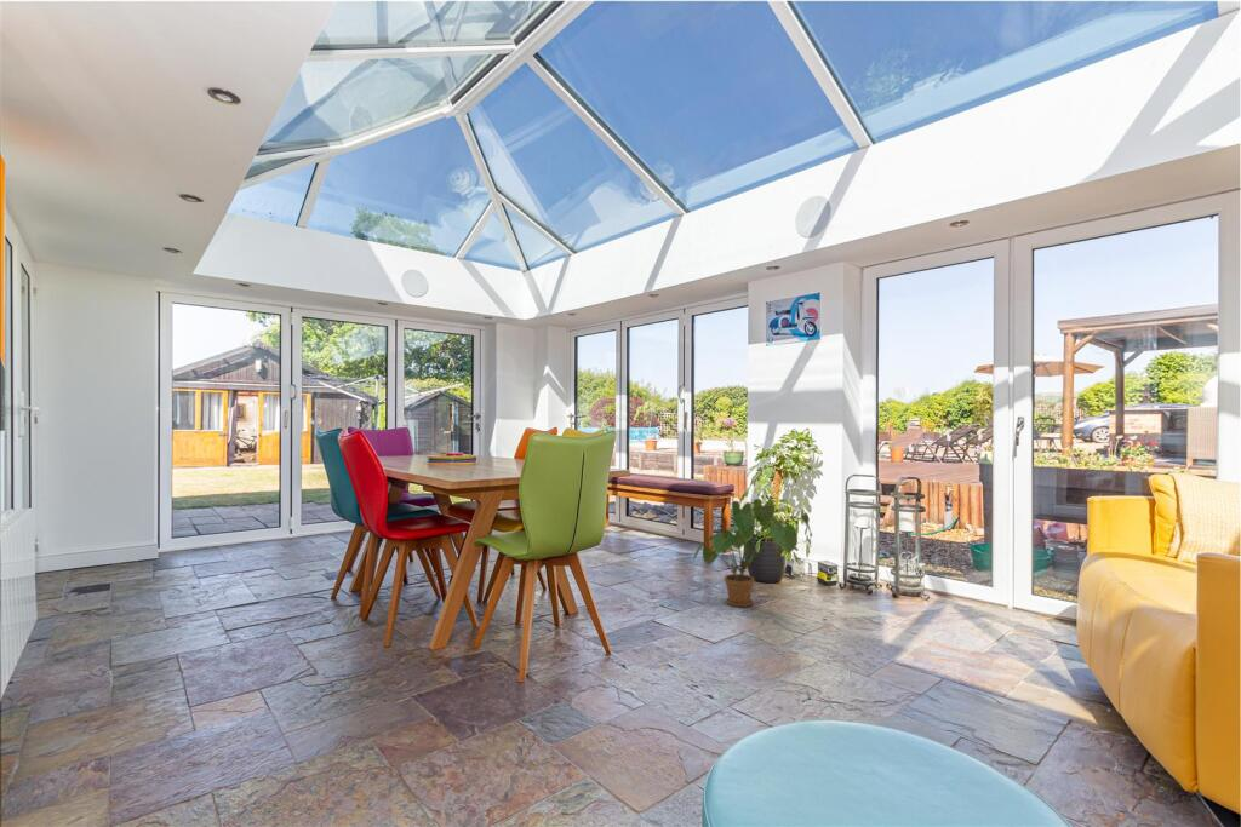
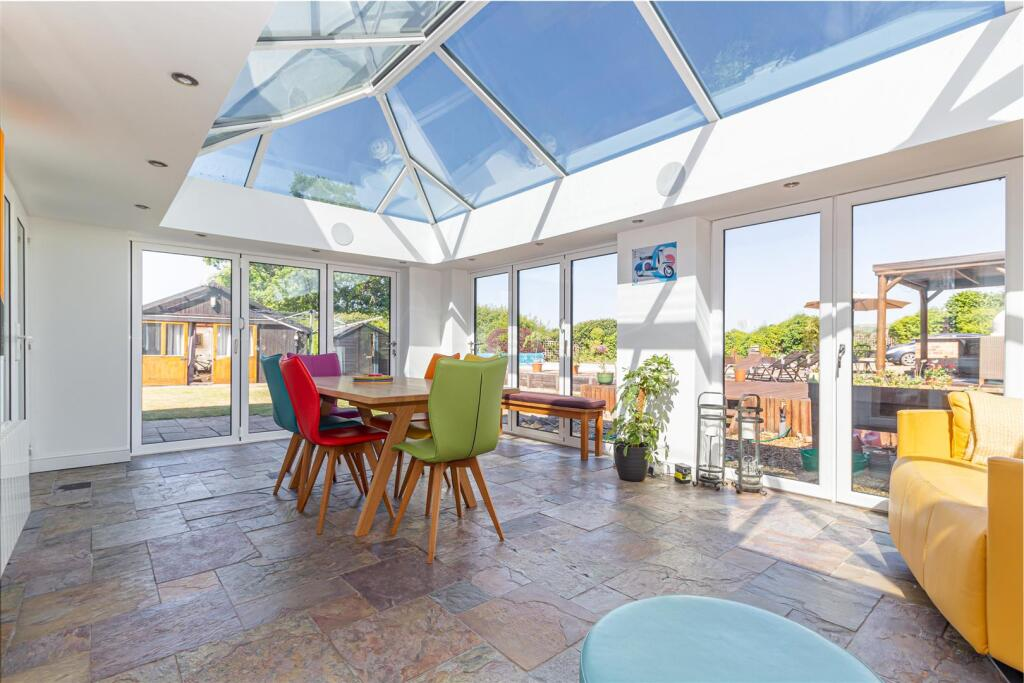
- house plant [691,498,813,608]
